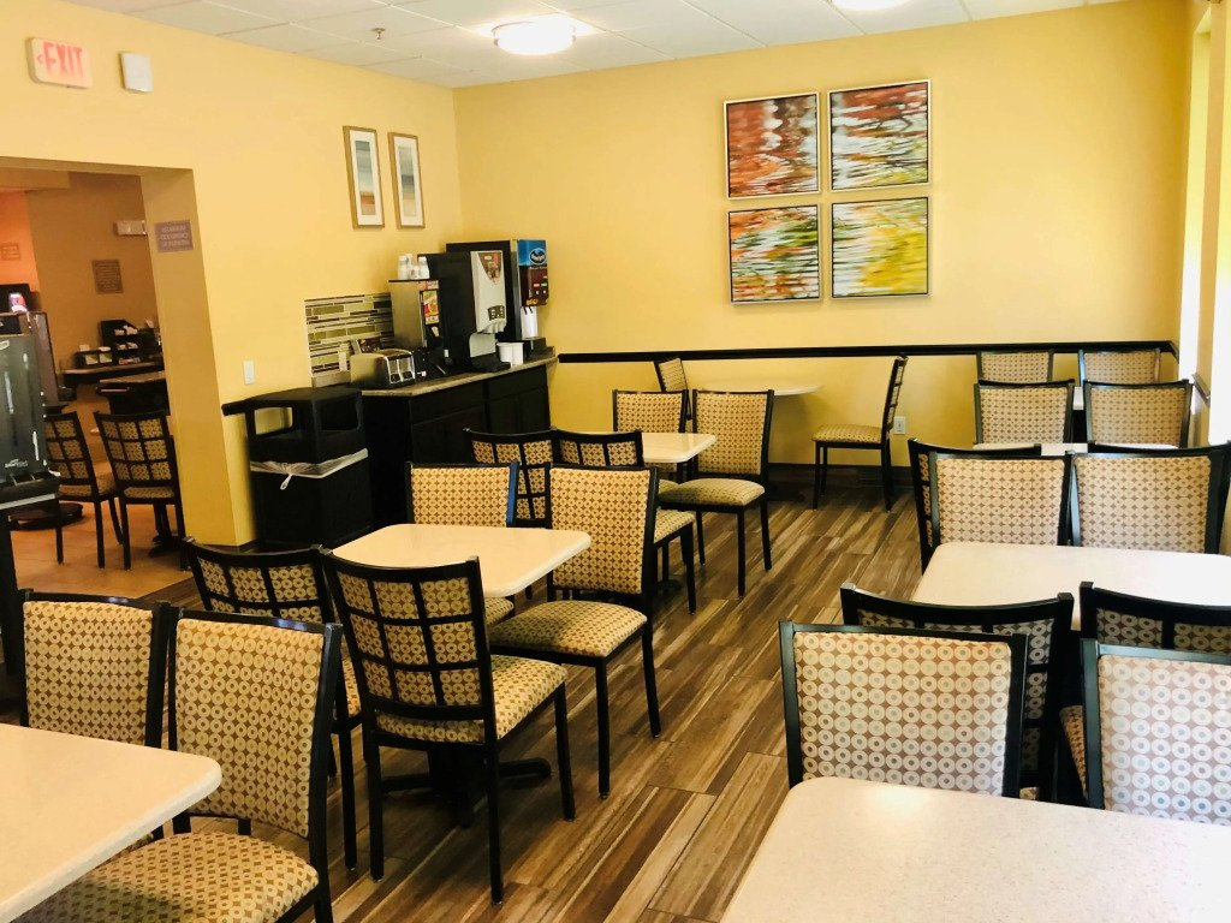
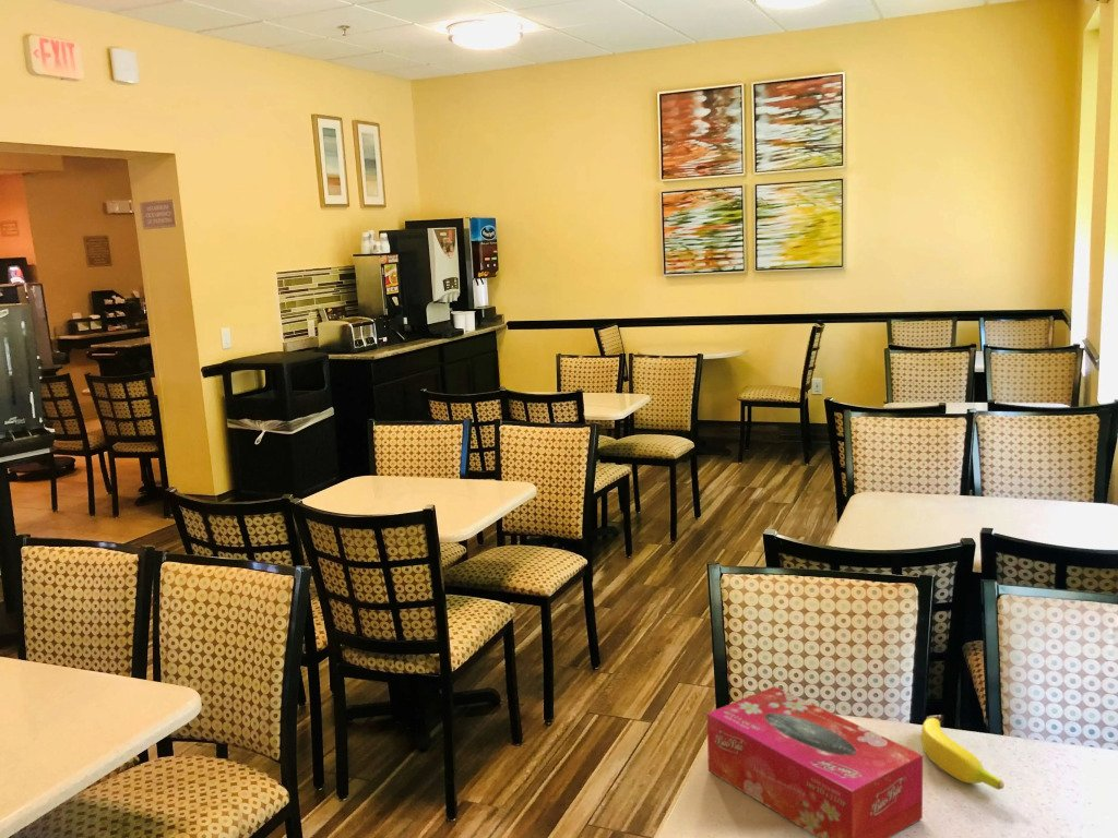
+ tissue box [705,685,924,838]
+ banana [920,717,1006,790]
